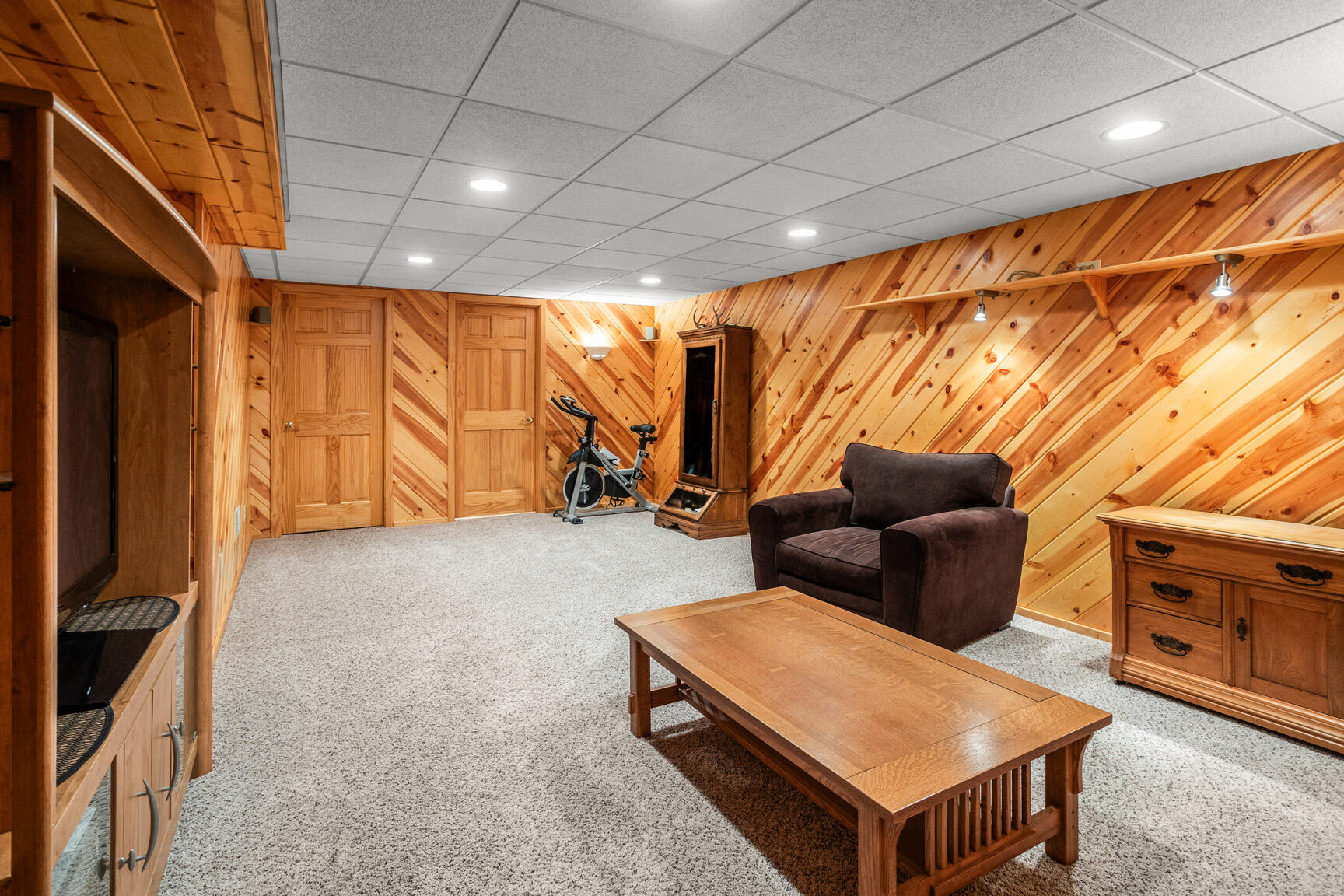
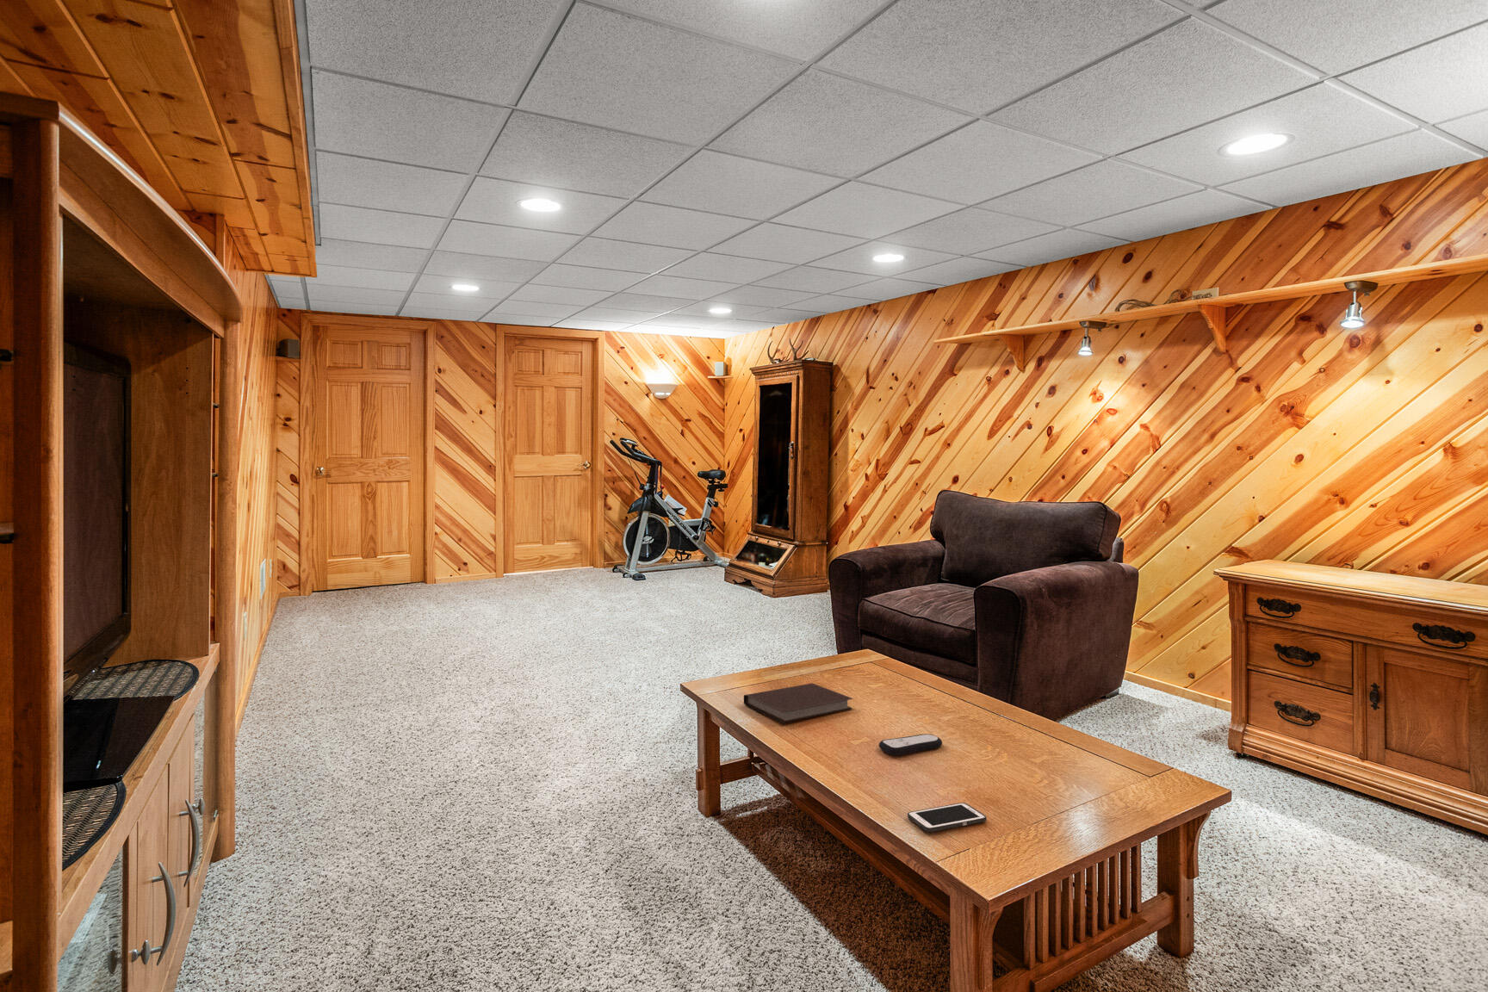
+ remote control [878,733,943,756]
+ notebook [743,683,854,724]
+ cell phone [907,802,988,833]
